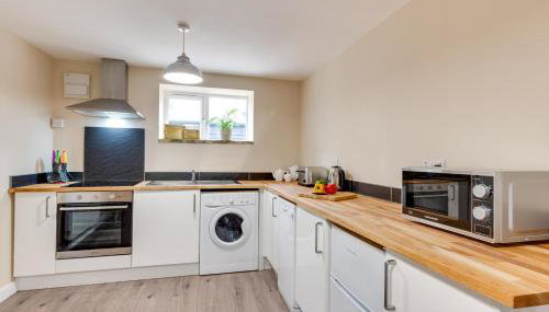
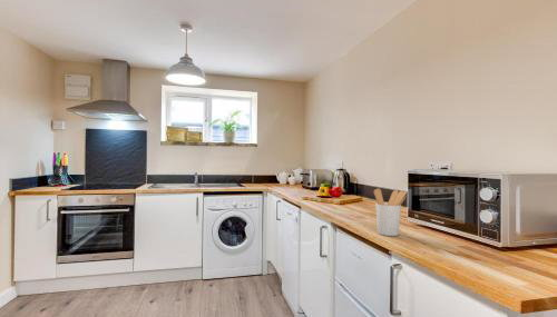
+ utensil holder [373,187,408,237]
